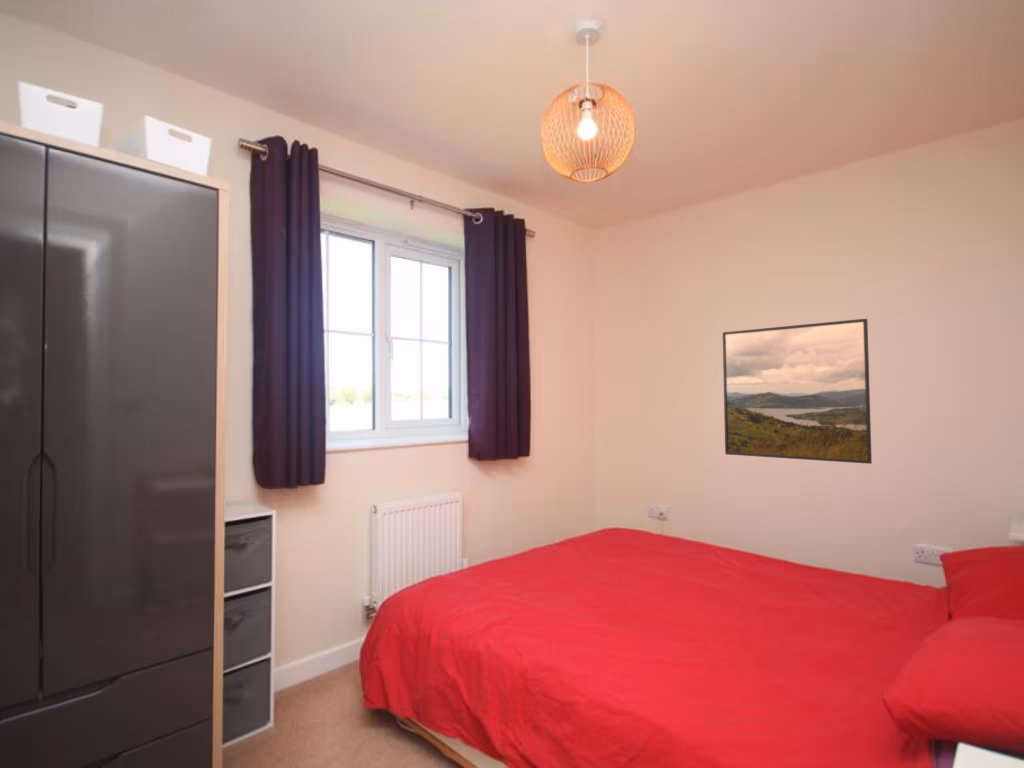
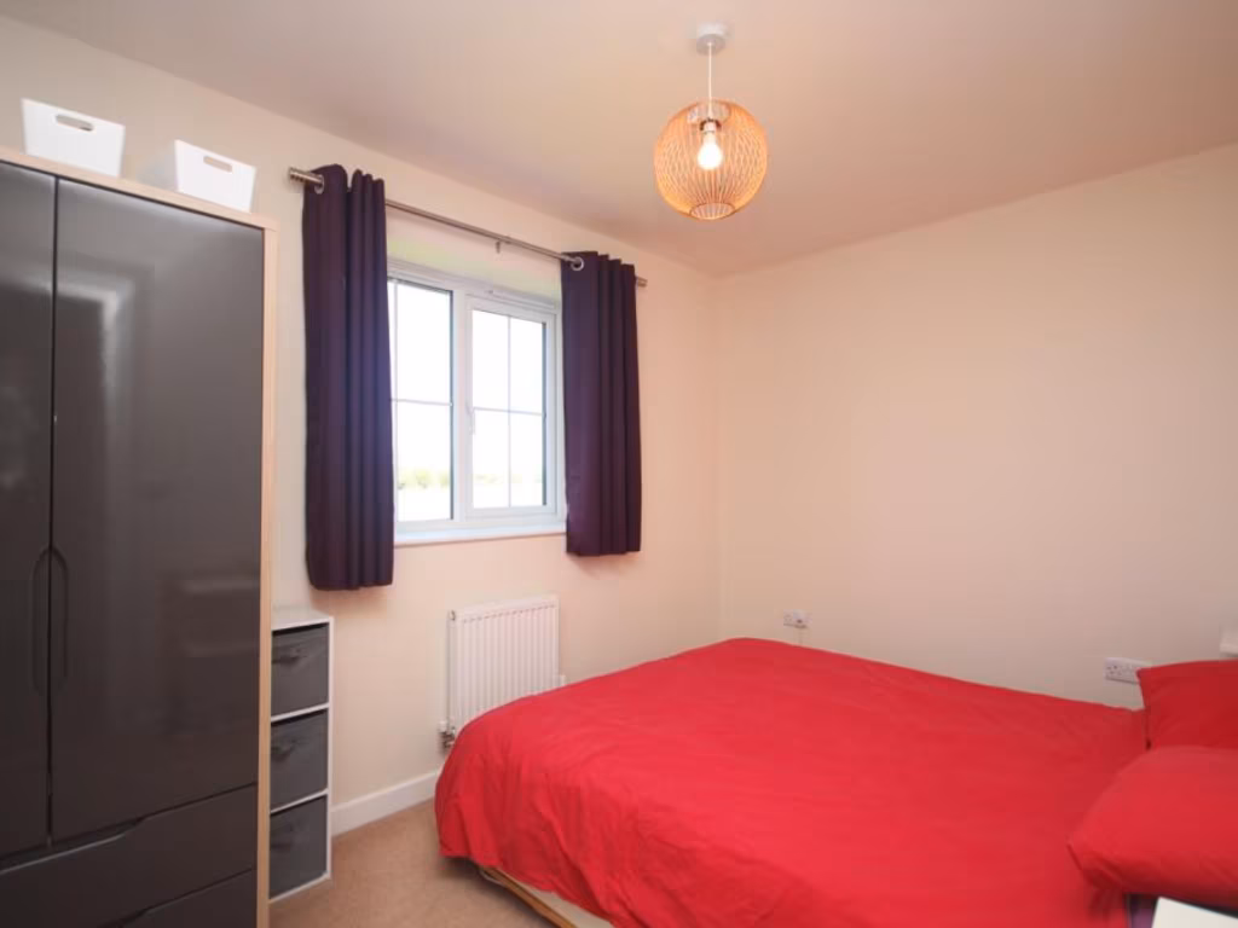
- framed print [722,318,873,465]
